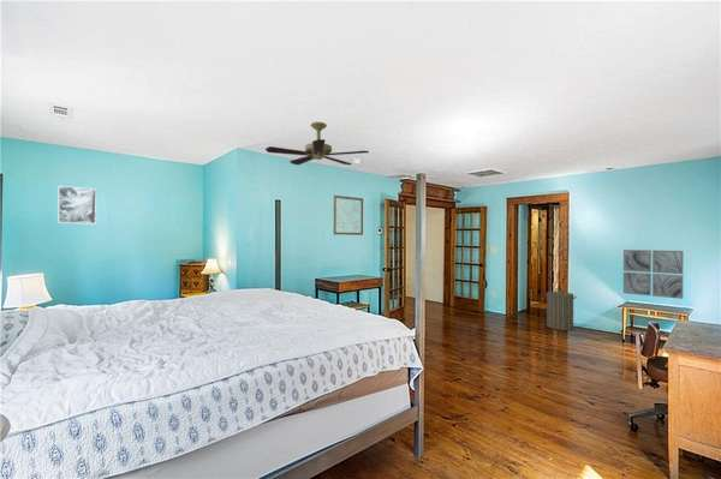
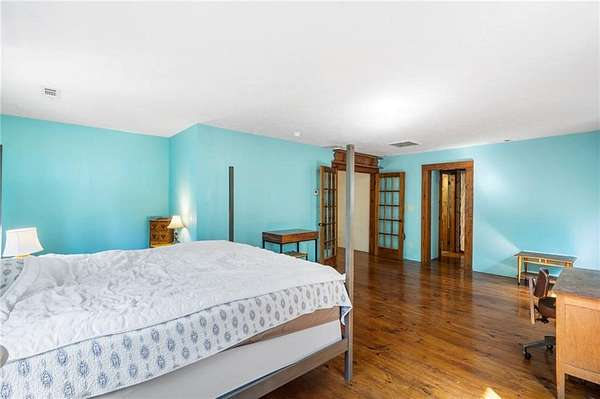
- wall art [333,194,364,236]
- ceiling fan [264,121,370,166]
- wall art [622,249,685,300]
- laundry hamper [543,287,578,331]
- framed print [58,185,97,224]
